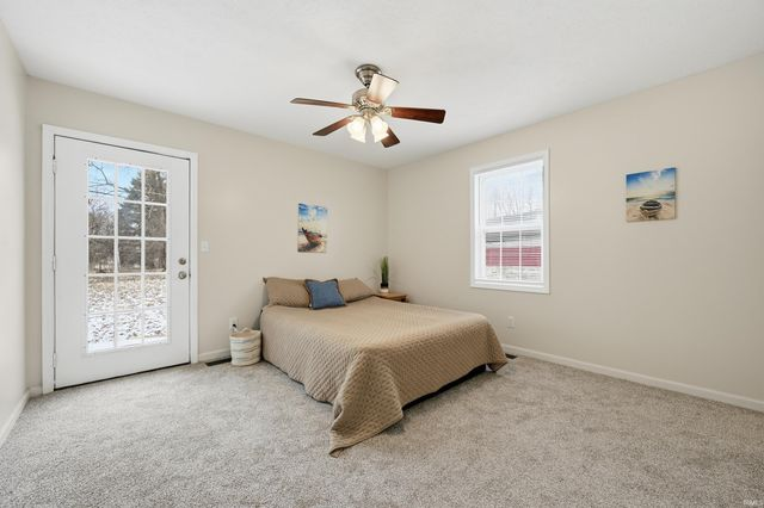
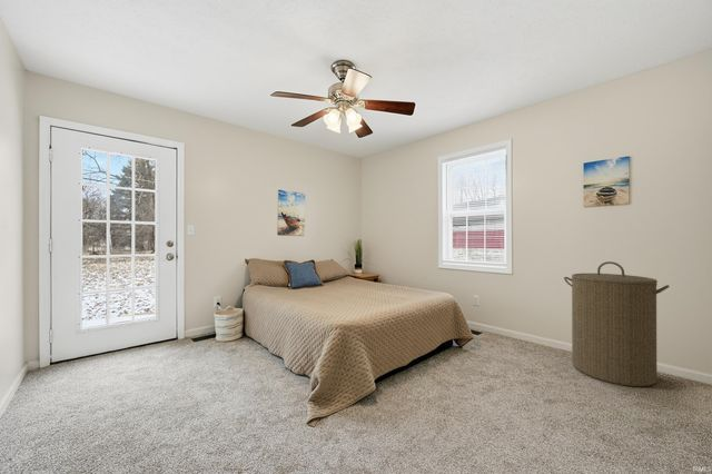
+ laundry hamper [563,260,671,388]
